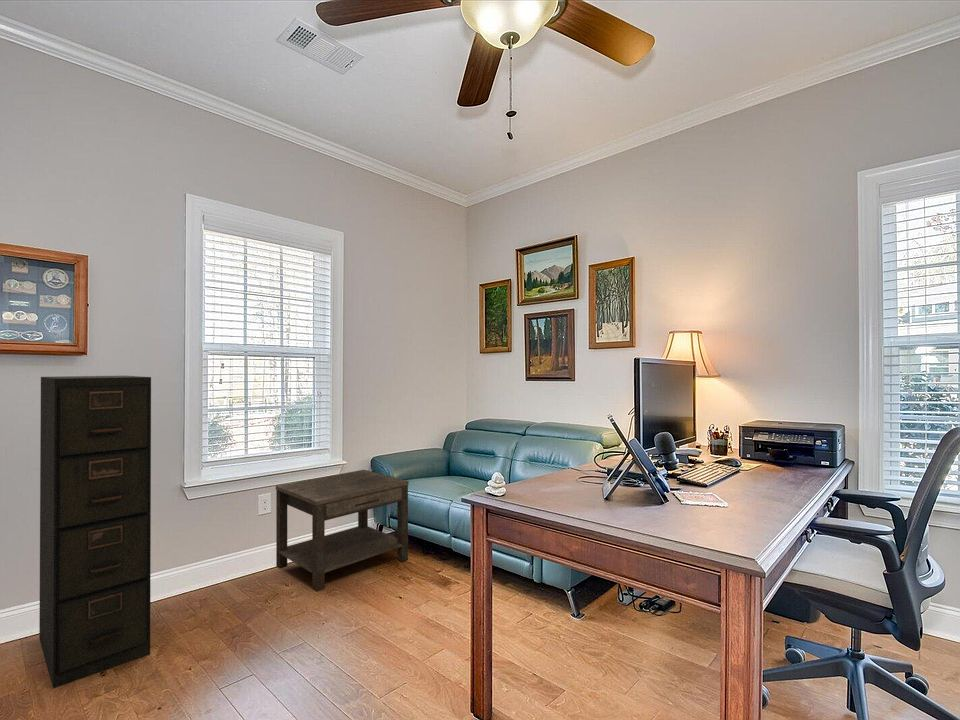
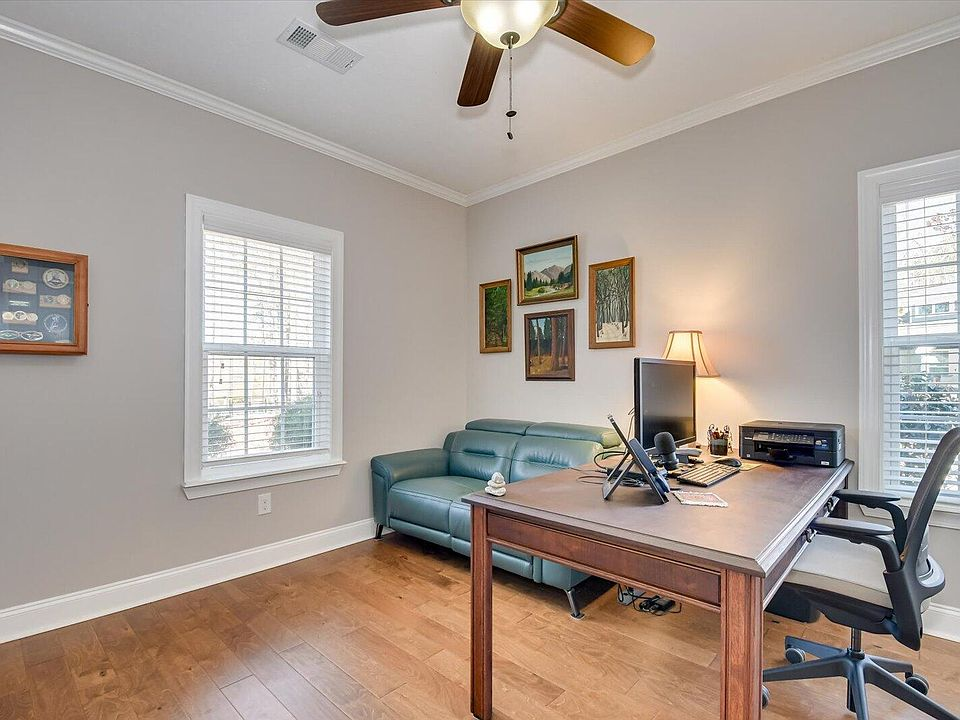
- filing cabinet [38,375,152,689]
- side table [275,469,410,593]
